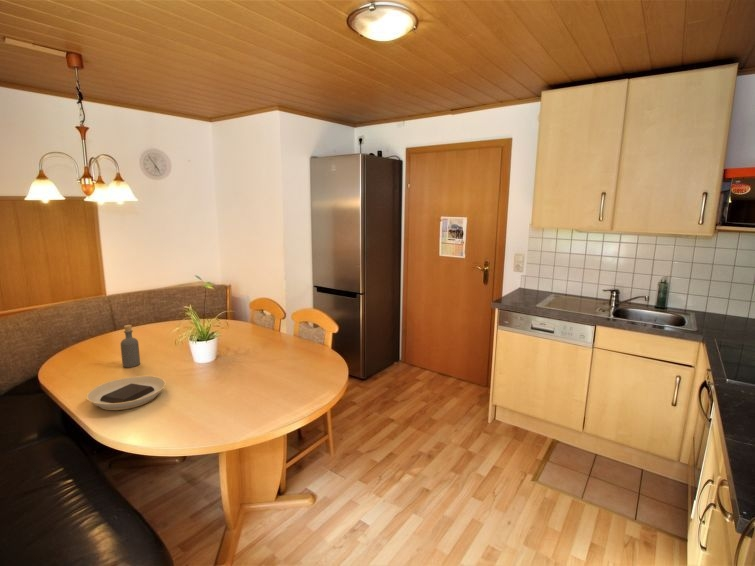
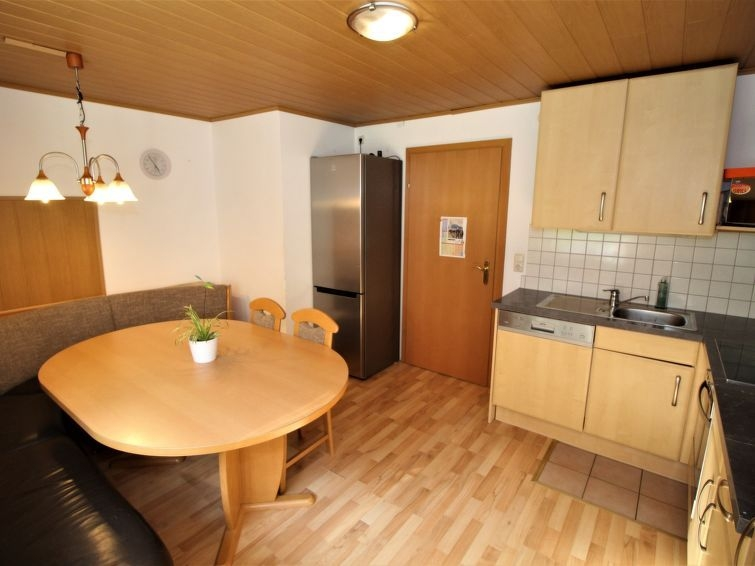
- plate [85,375,167,411]
- bottle [120,324,141,368]
